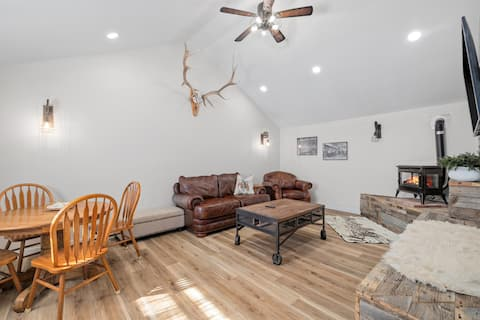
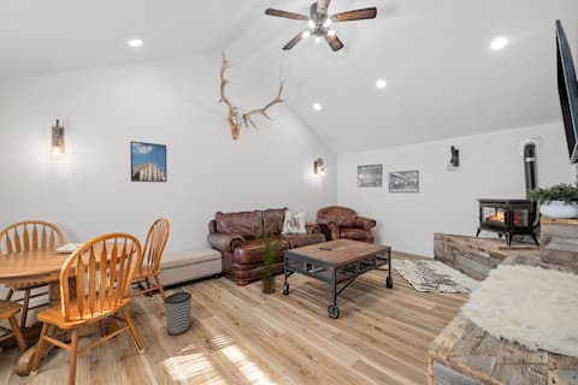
+ house plant [250,220,289,295]
+ wastebasket [164,291,193,337]
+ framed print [129,140,169,183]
